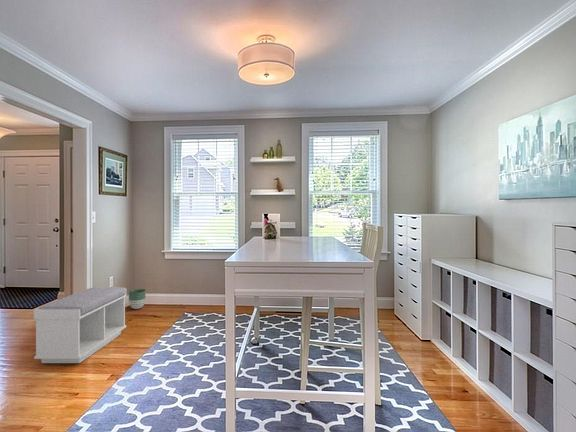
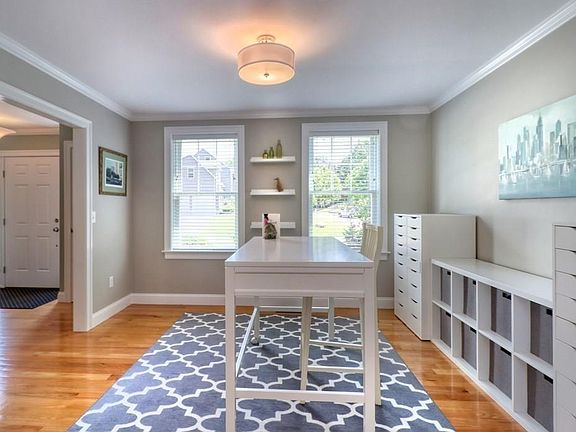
- bench [33,286,127,364]
- planter [127,288,147,310]
